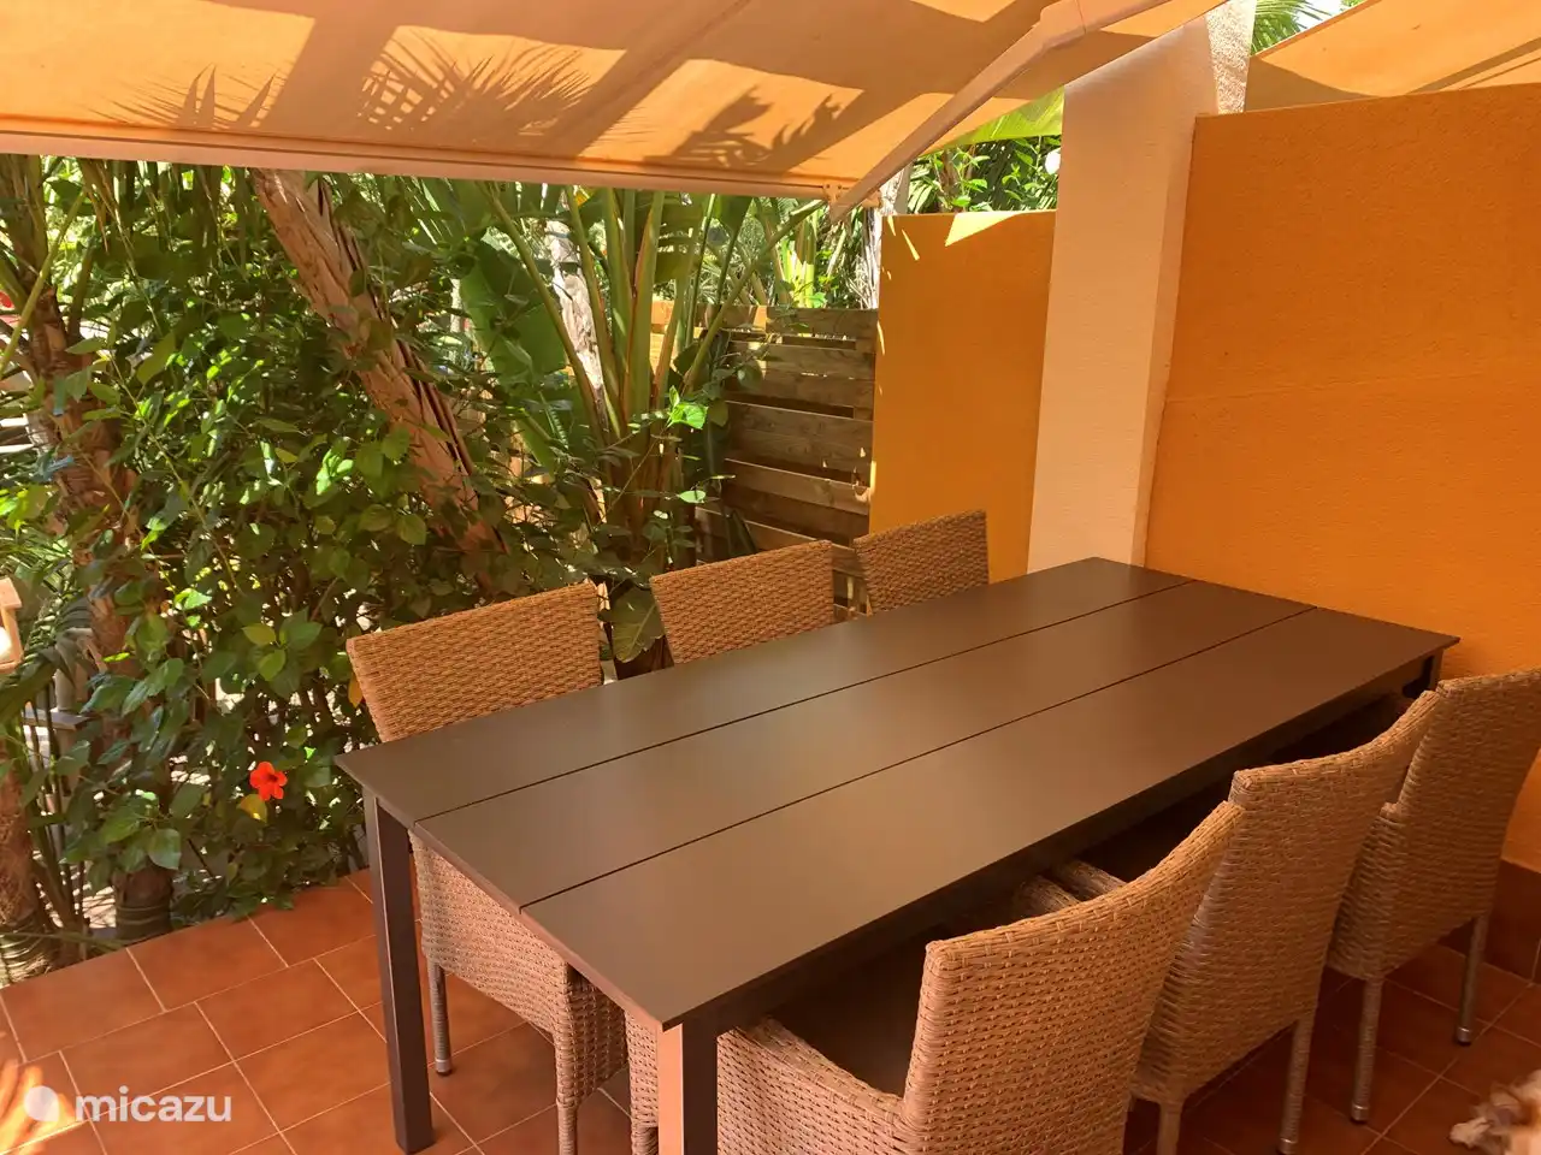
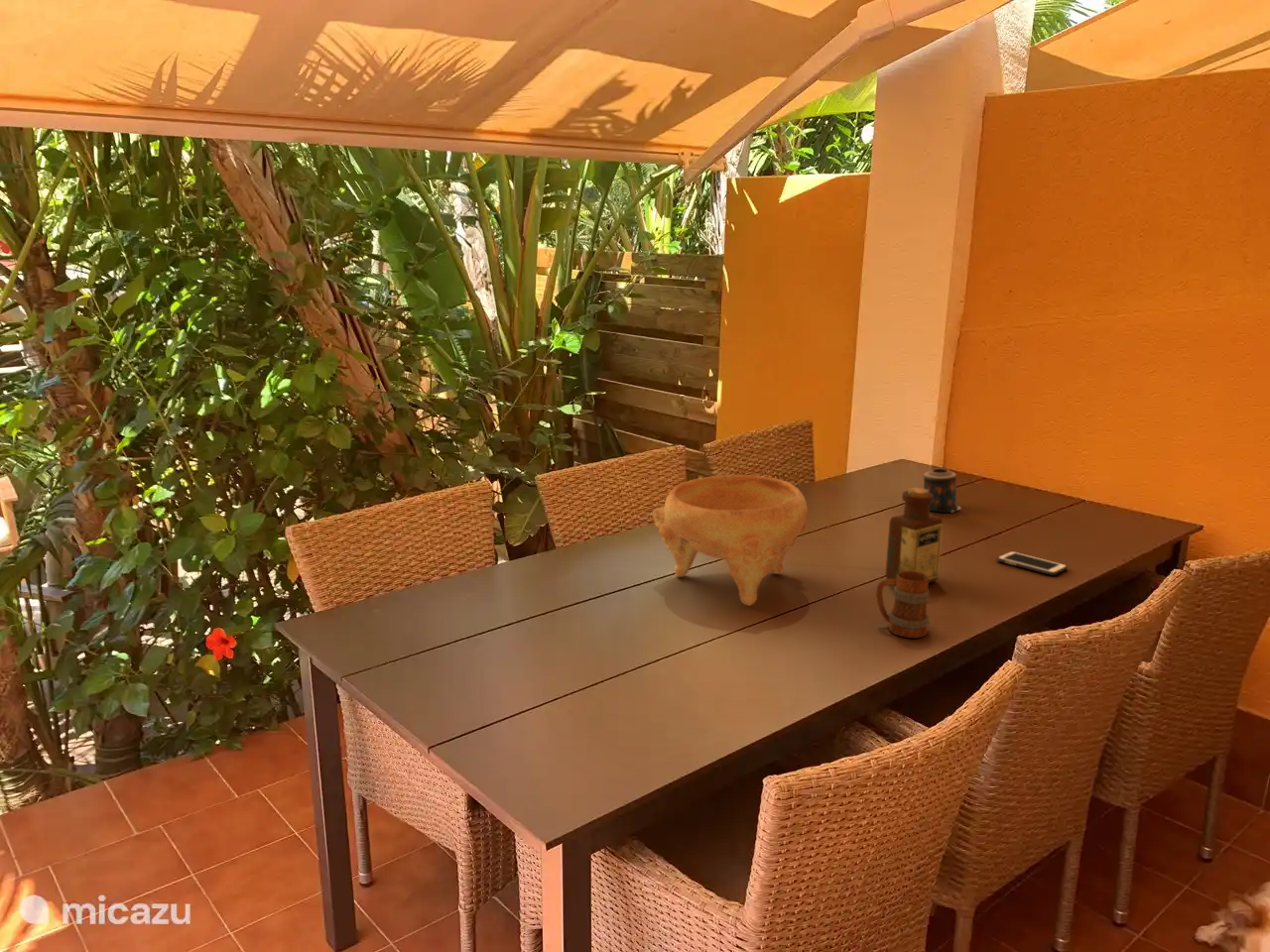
+ decorative bowl [652,474,809,607]
+ candle [923,468,961,514]
+ cell phone [996,550,1069,576]
+ bottle [884,487,944,584]
+ mug [875,570,931,639]
